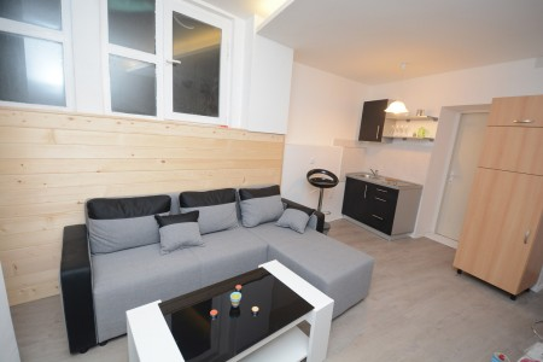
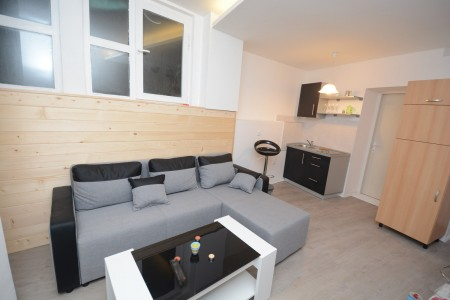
+ remote control [169,258,188,287]
